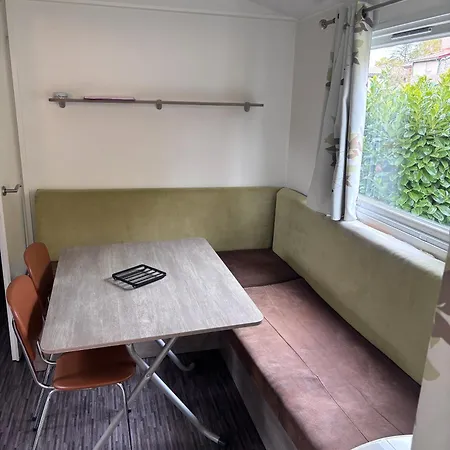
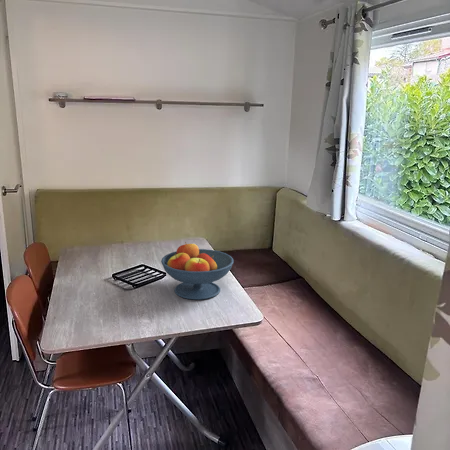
+ fruit bowl [160,241,235,301]
